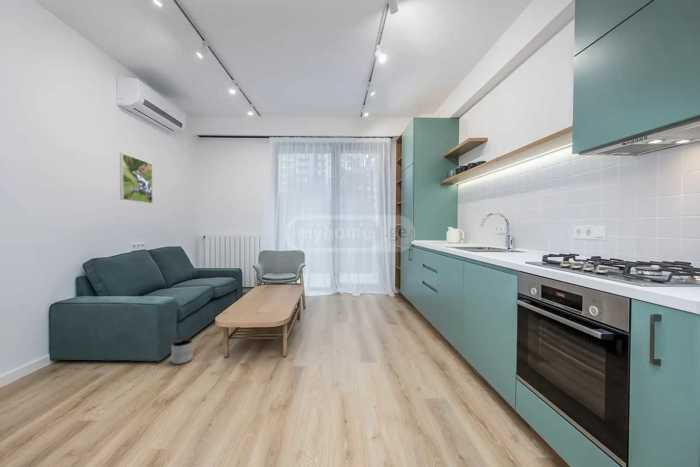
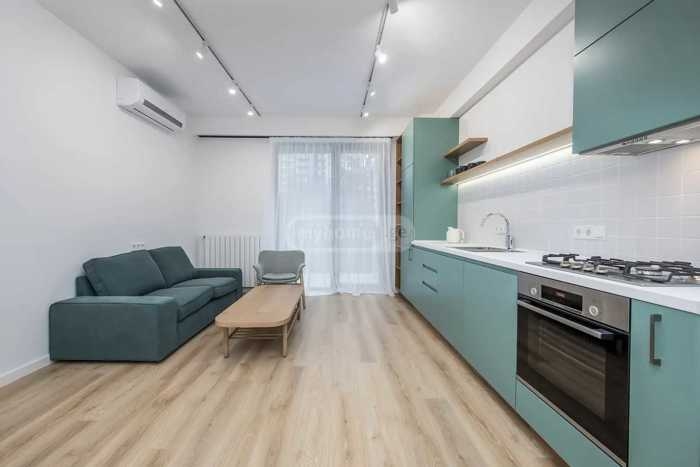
- planter [170,338,194,365]
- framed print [119,152,154,205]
